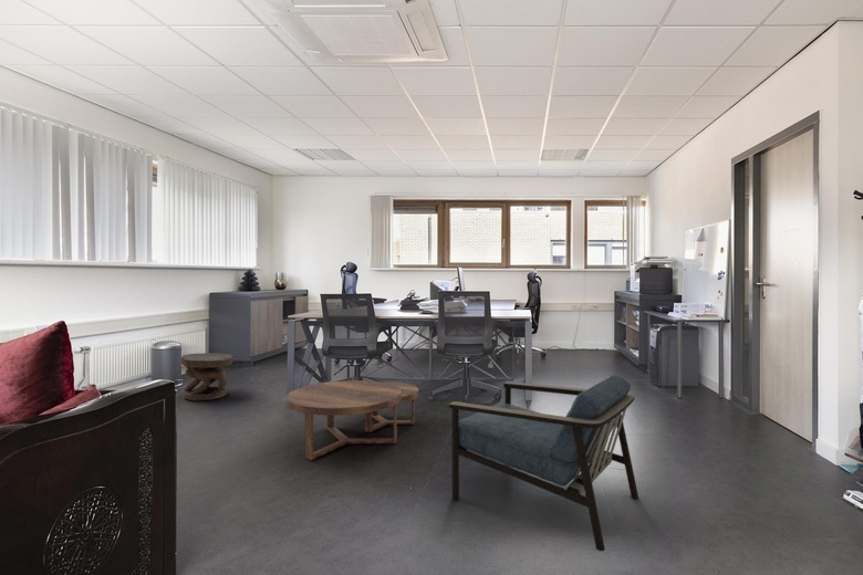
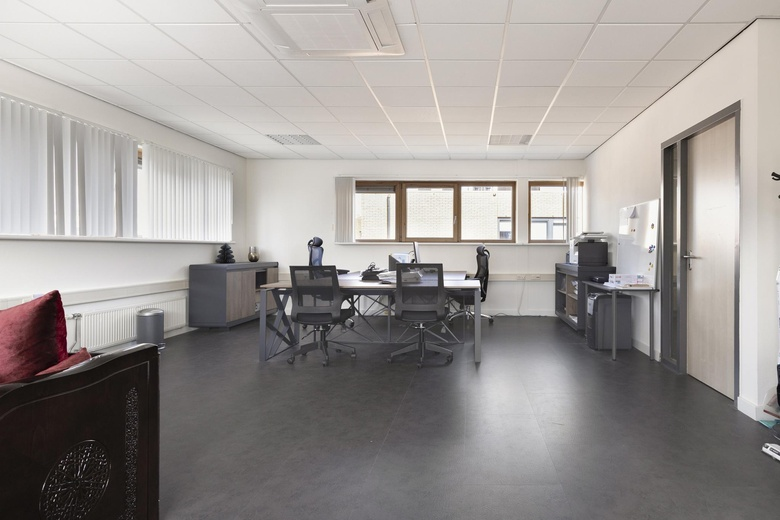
- side table [179,352,233,401]
- armchair [448,374,640,552]
- coffee table [285,379,419,461]
